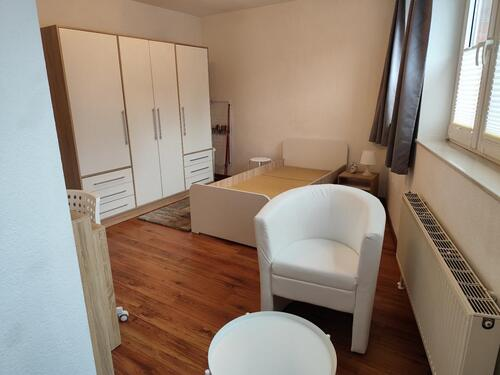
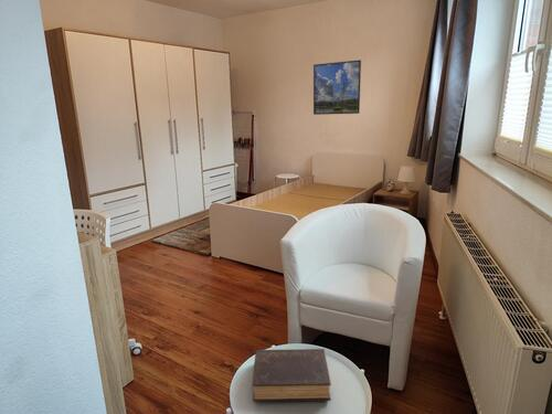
+ book [252,348,332,403]
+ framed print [312,59,362,116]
